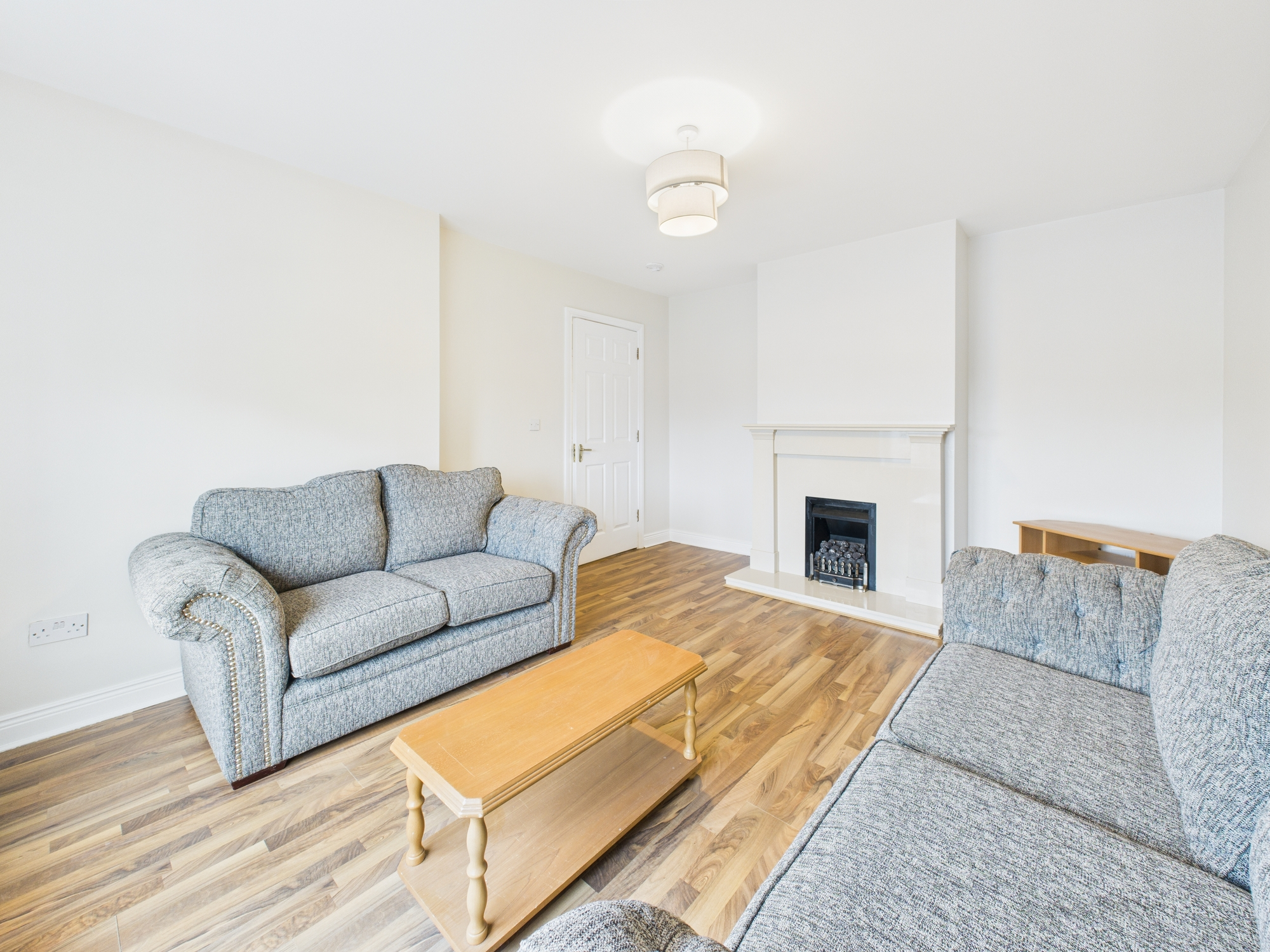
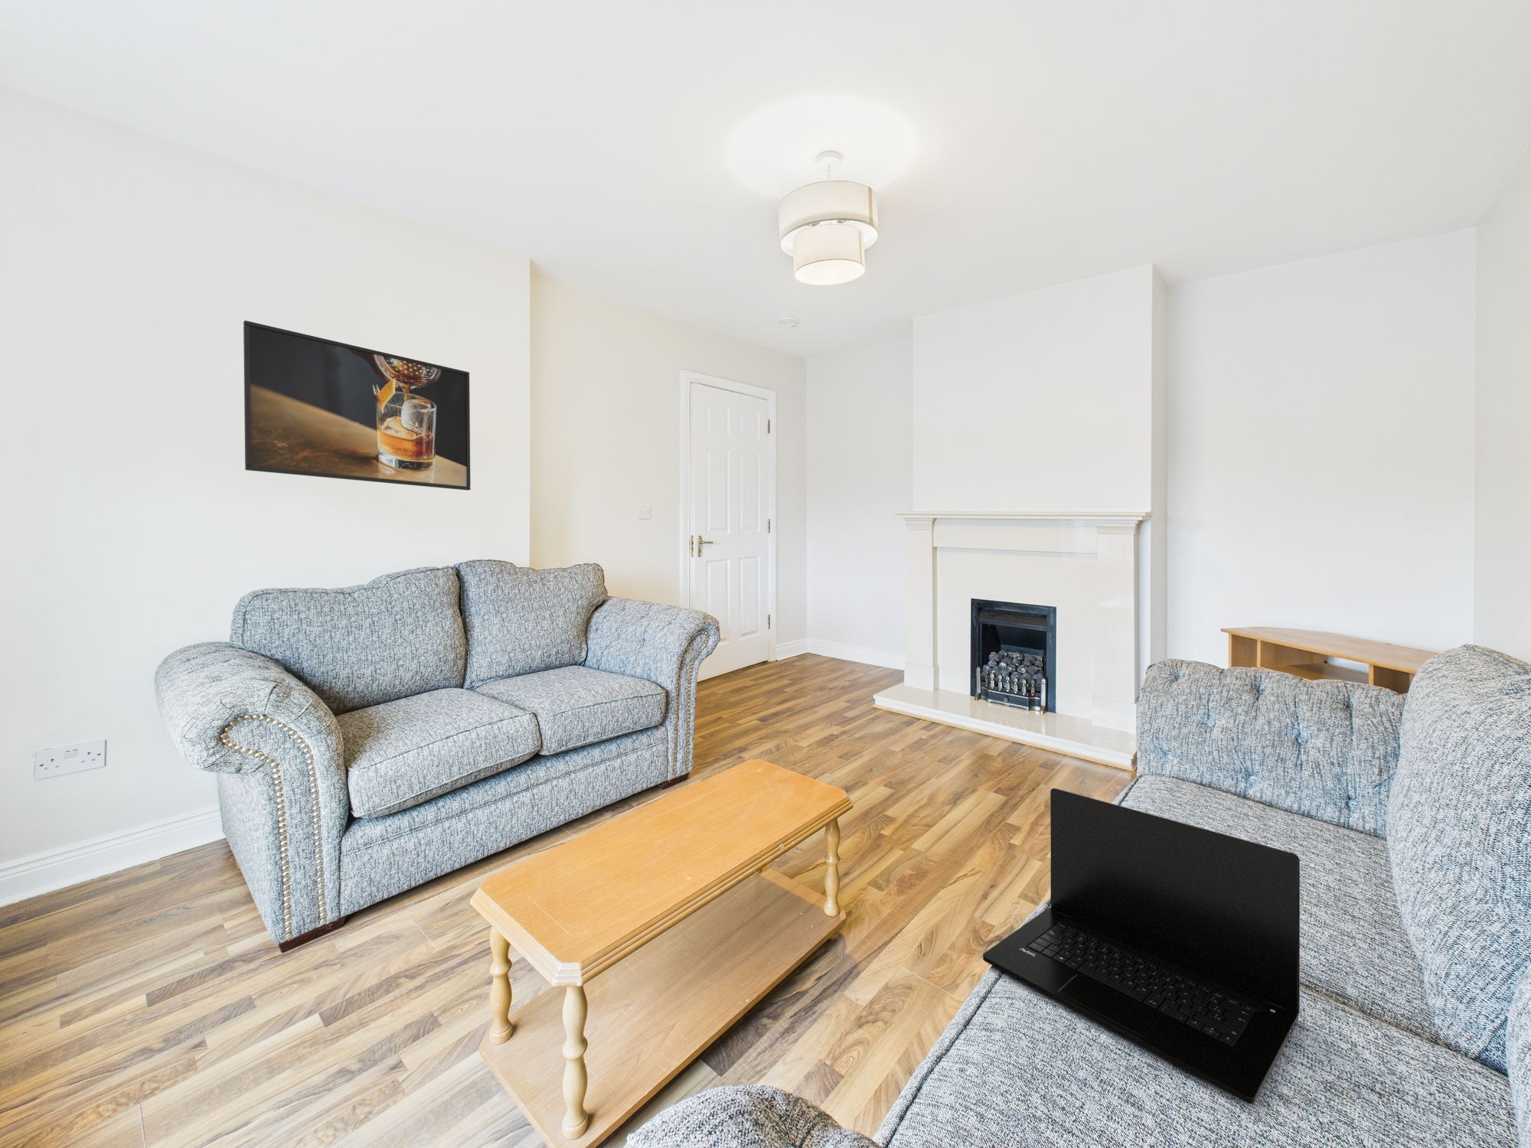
+ laptop [982,787,1301,1105]
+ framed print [242,320,471,491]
